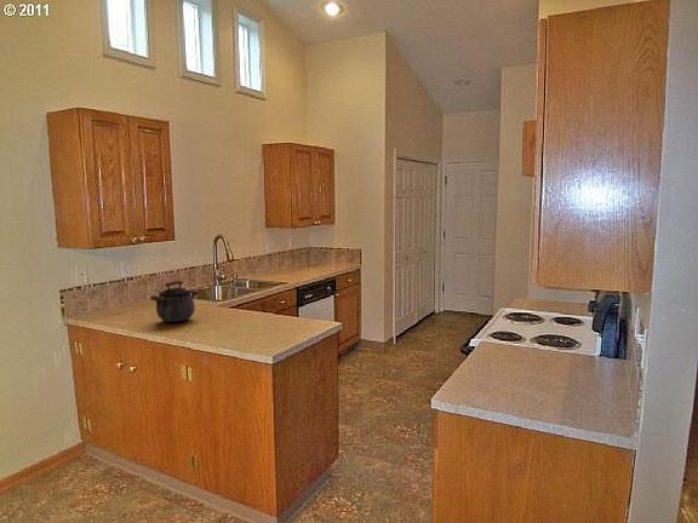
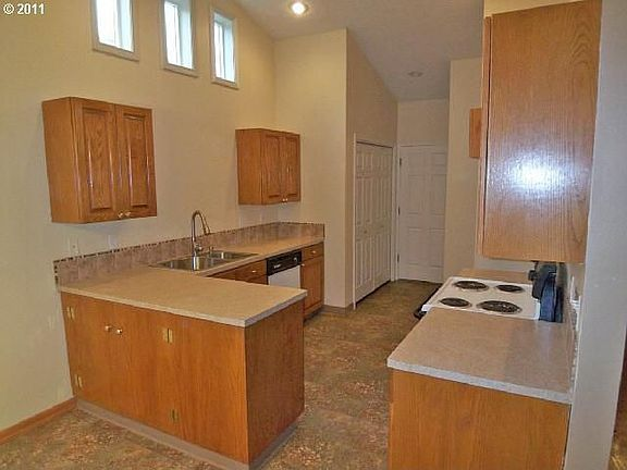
- kettle [149,280,200,323]
